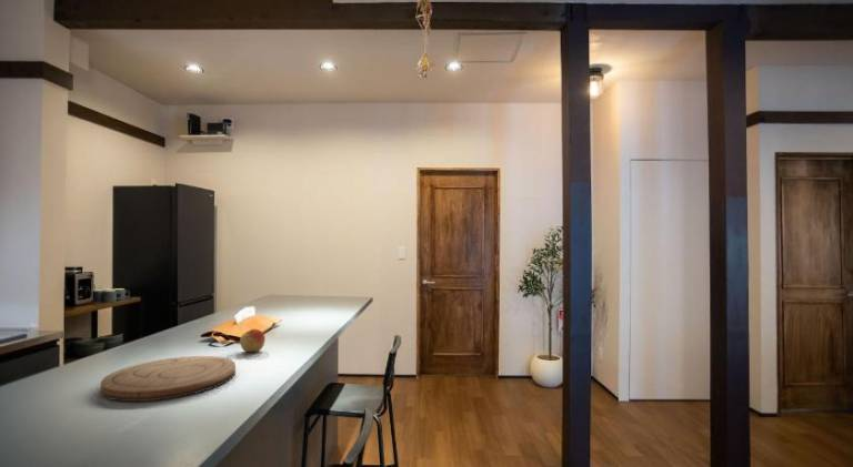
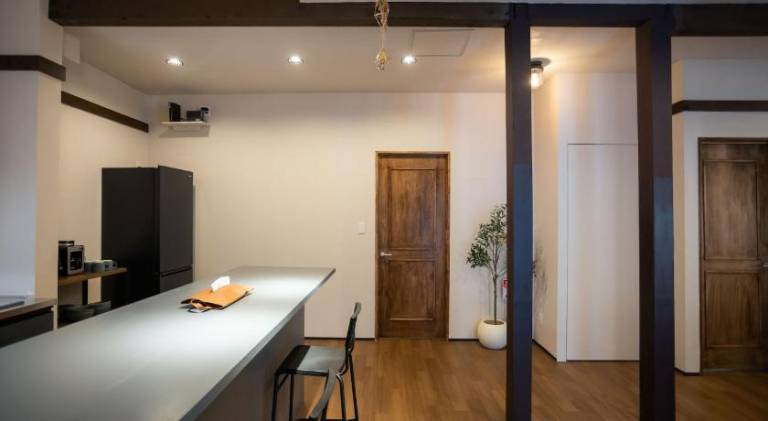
- apple [239,328,267,353]
- cutting board [100,355,237,403]
